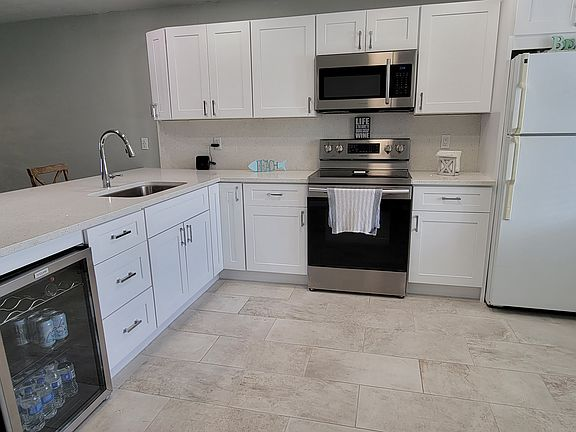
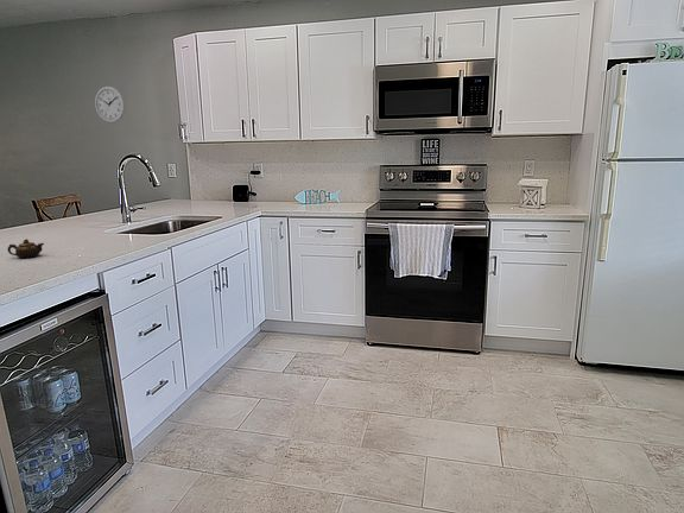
+ teapot [7,238,45,259]
+ wall clock [94,84,126,125]
